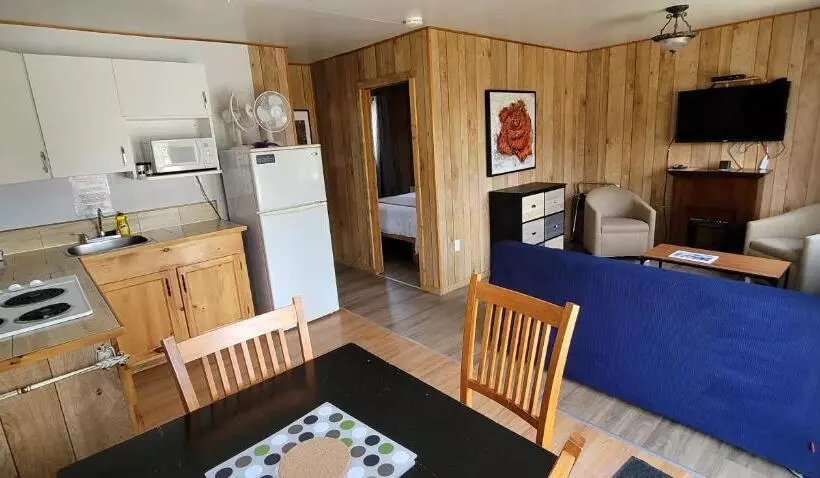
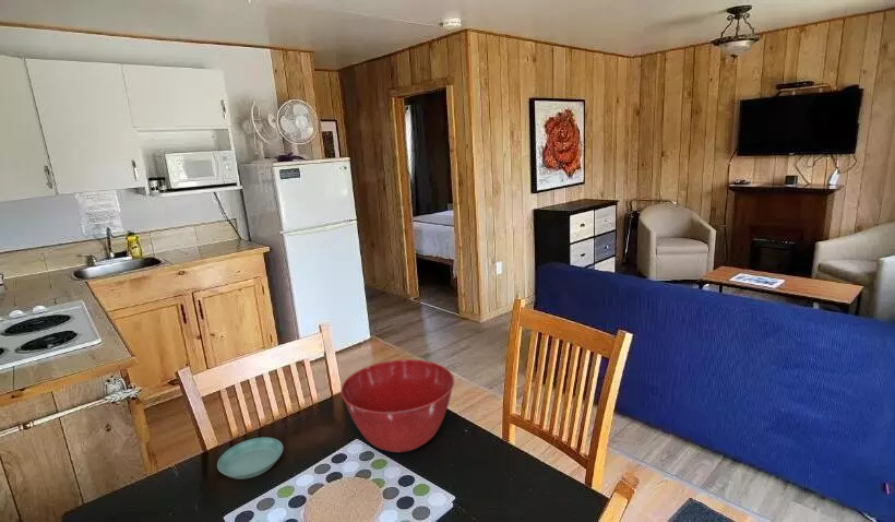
+ mixing bowl [339,358,455,453]
+ saucer [216,437,284,481]
